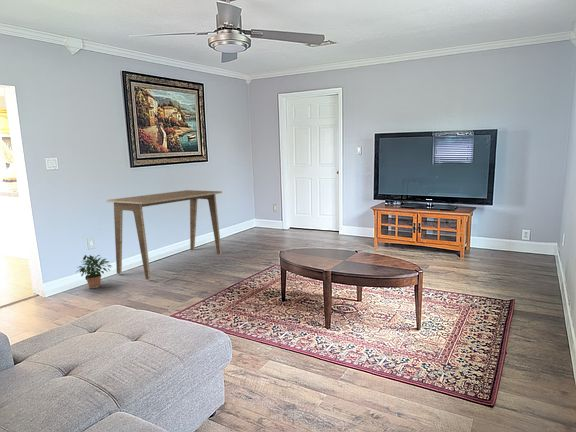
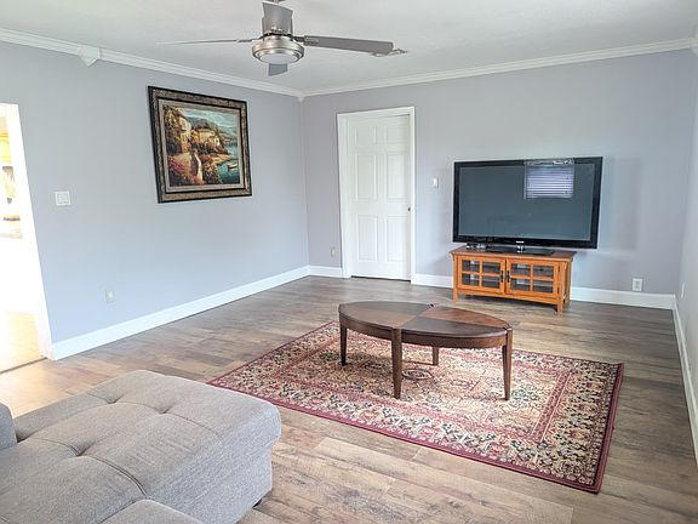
- console table [105,189,223,281]
- potted plant [76,254,113,289]
